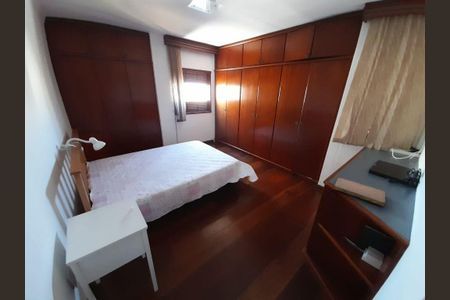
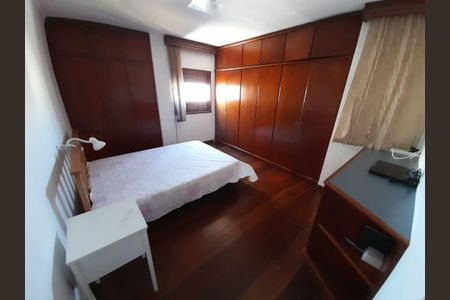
- notebook [332,177,386,207]
